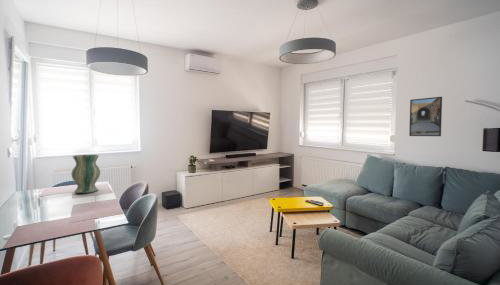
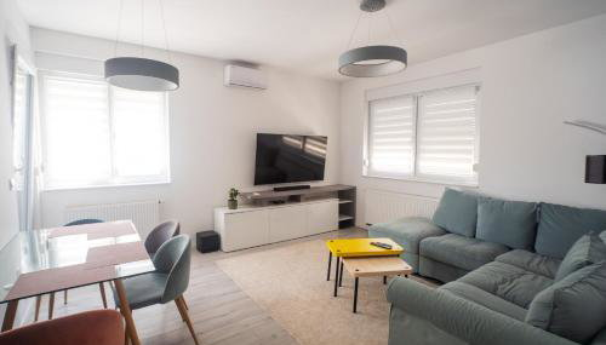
- vase [70,154,101,194]
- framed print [408,96,443,137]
